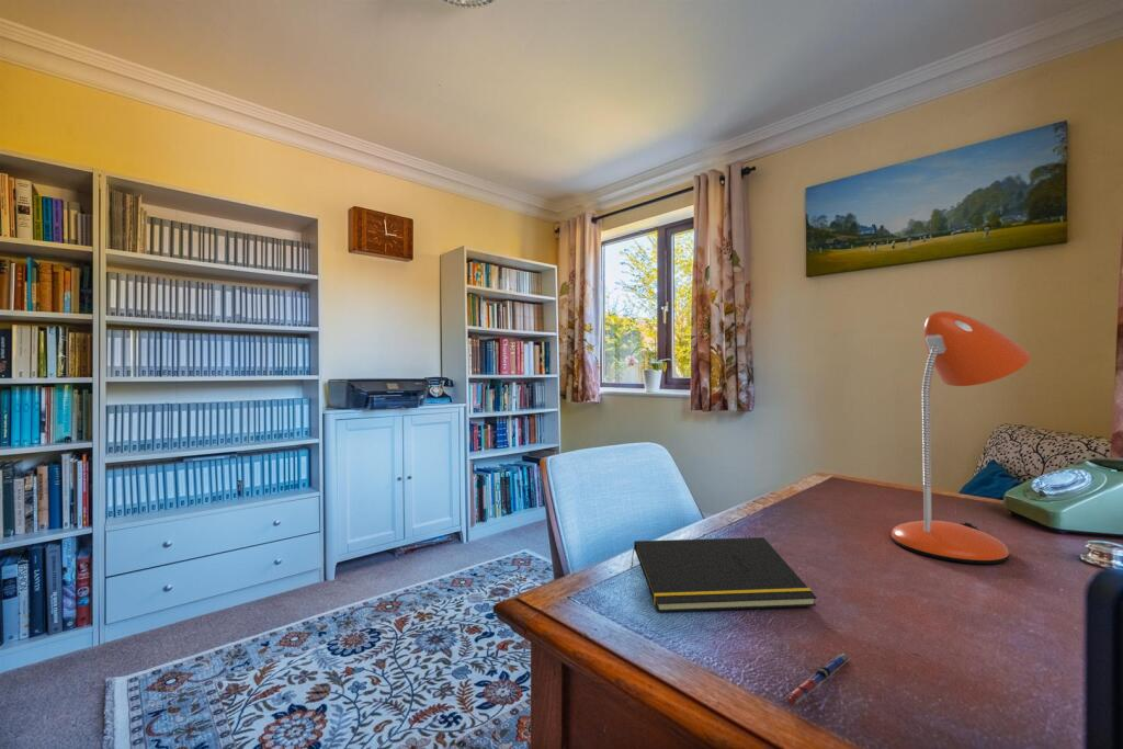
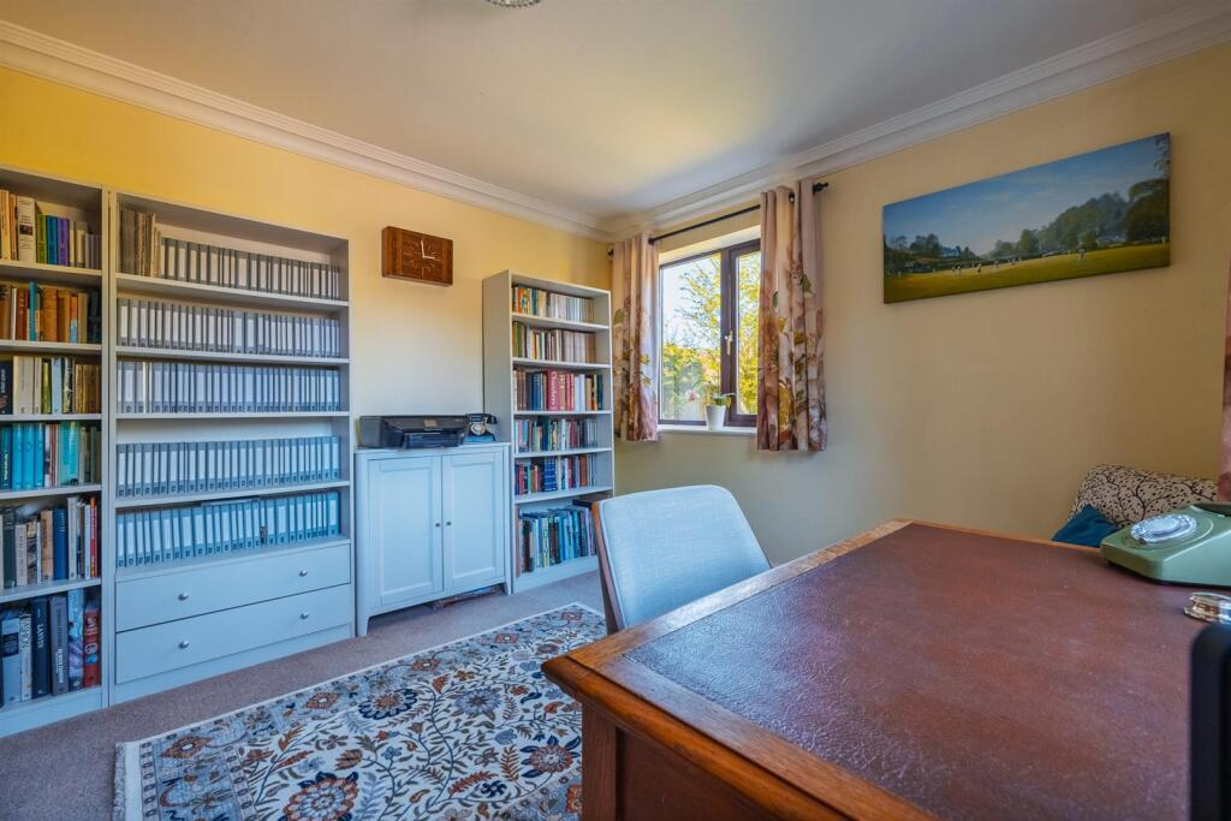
- desk lamp [891,310,1032,565]
- pen [783,652,852,706]
- notepad [629,536,818,613]
